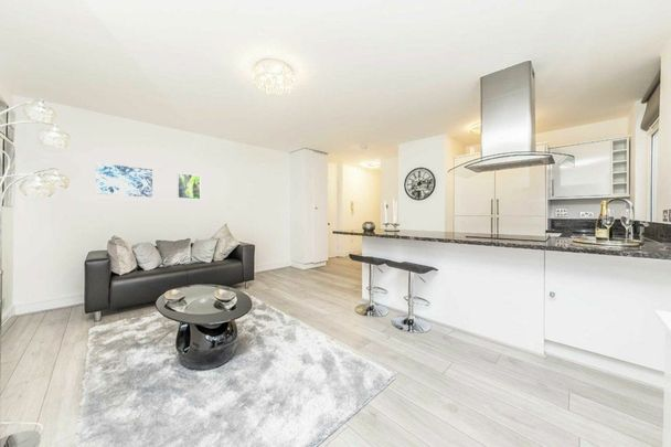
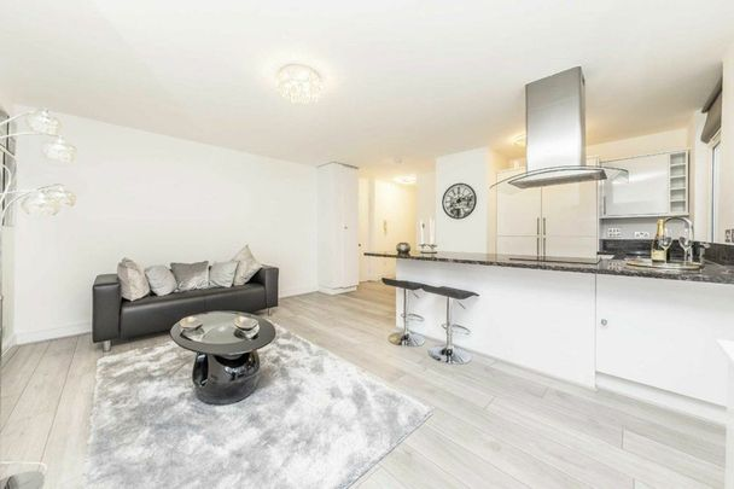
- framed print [177,172,201,201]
- wall art [95,161,153,198]
